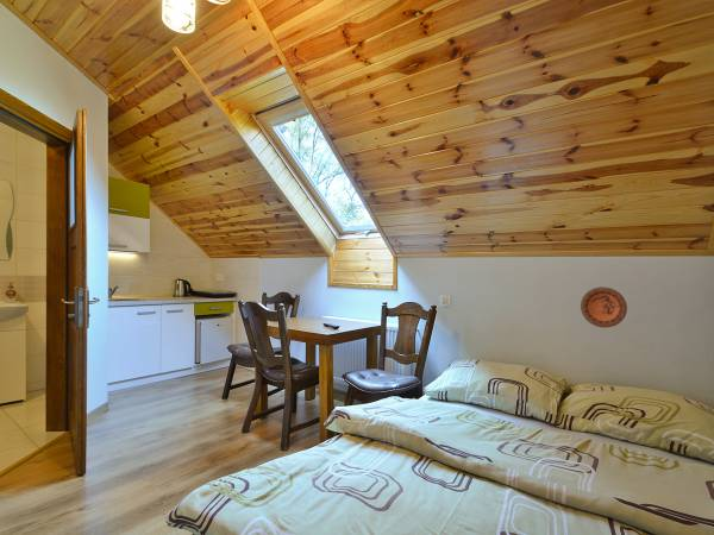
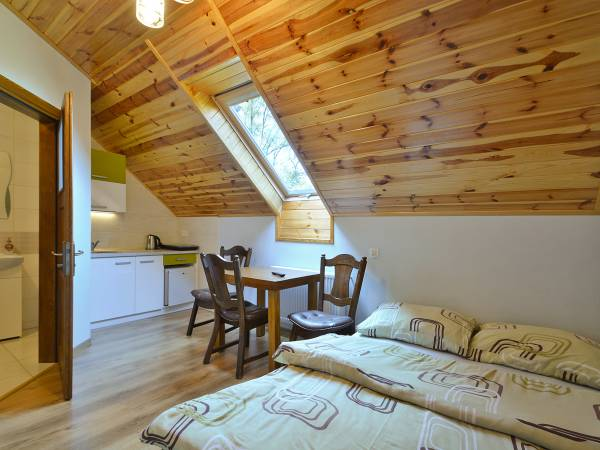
- decorative plate [580,287,628,329]
